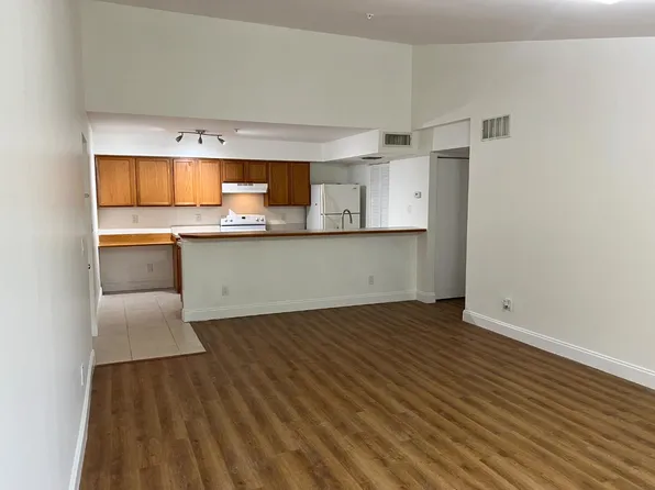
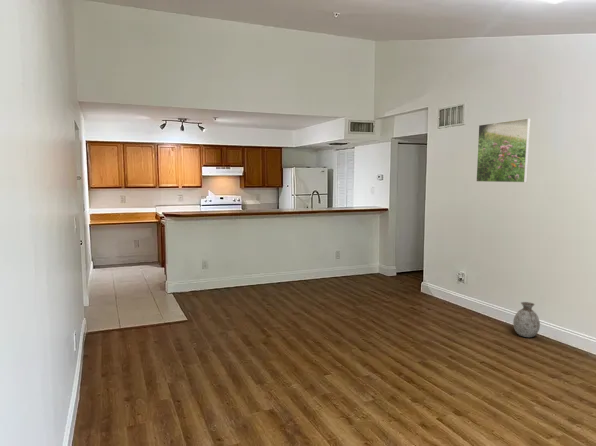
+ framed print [475,117,531,184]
+ vase [512,301,541,338]
